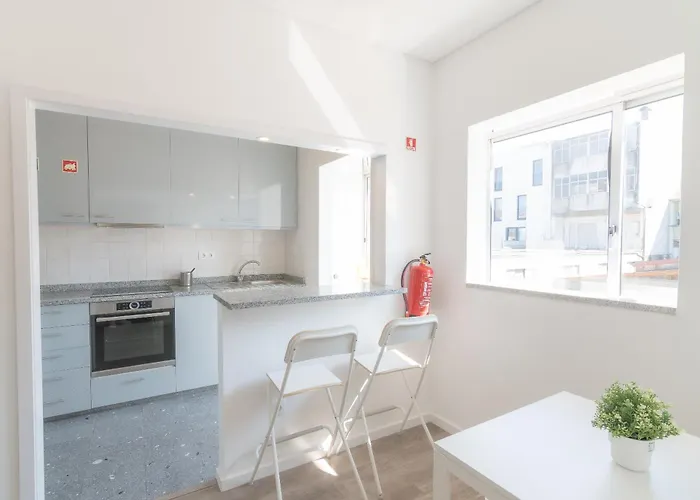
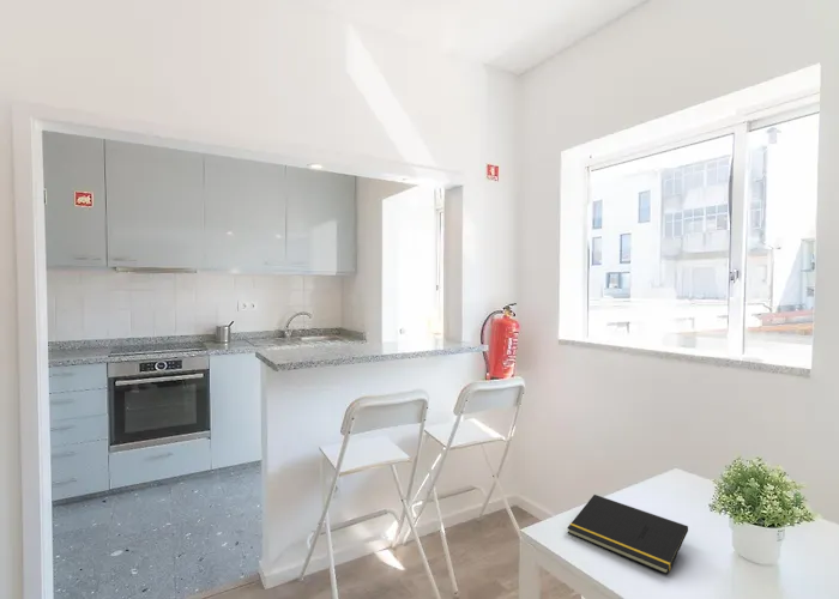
+ notepad [567,494,689,575]
